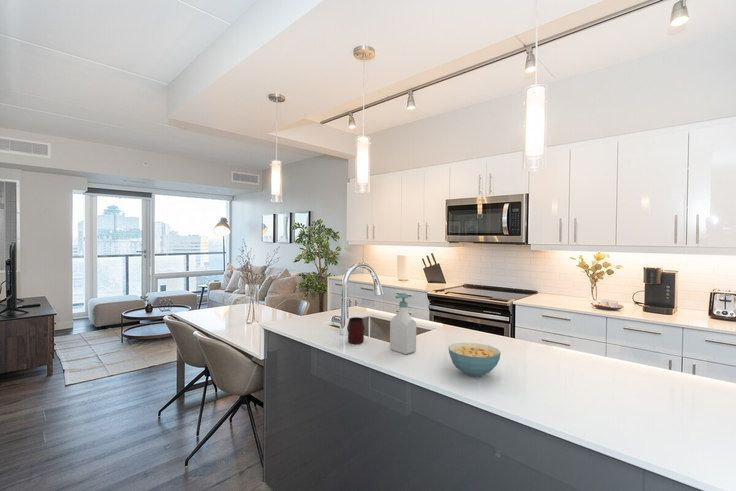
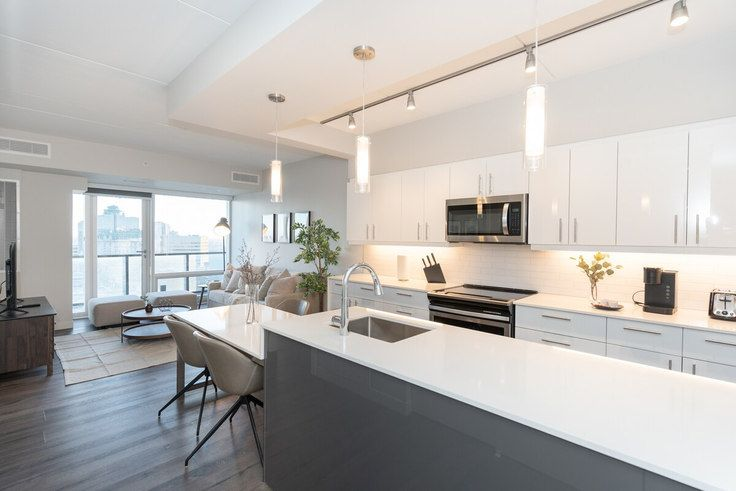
- soap bottle [389,292,417,355]
- cereal bowl [448,342,502,378]
- mug [347,316,365,345]
